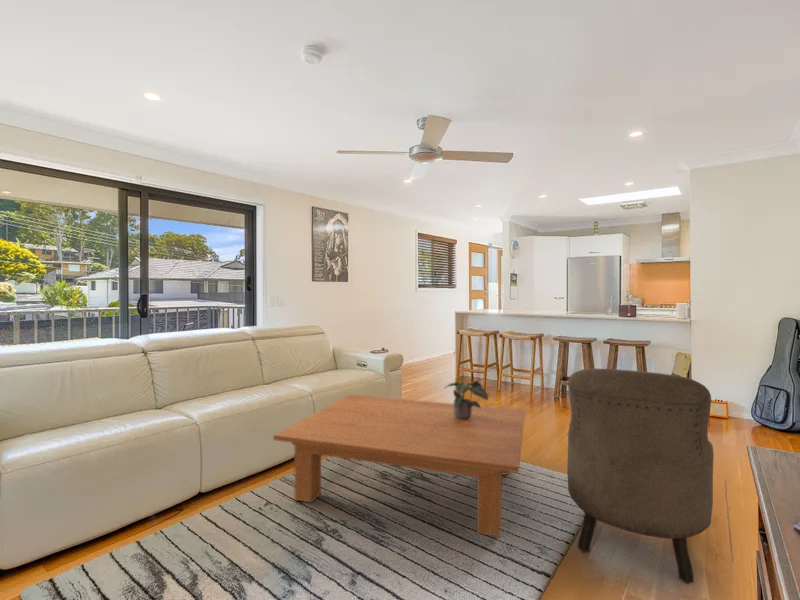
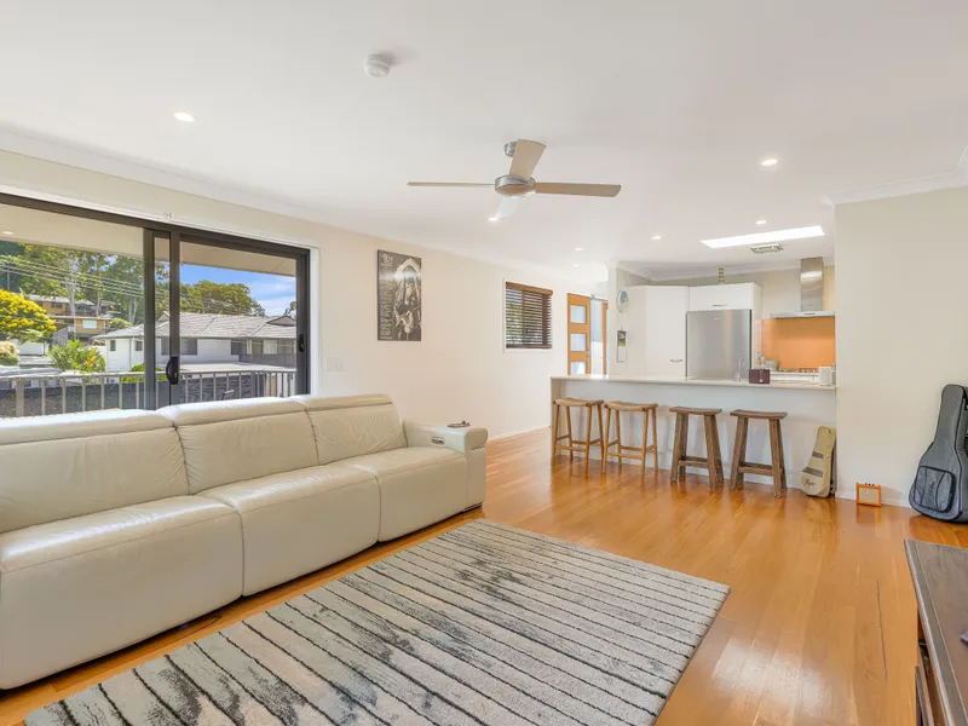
- armchair [566,367,715,585]
- coffee table [272,394,526,538]
- potted plant [444,379,489,420]
